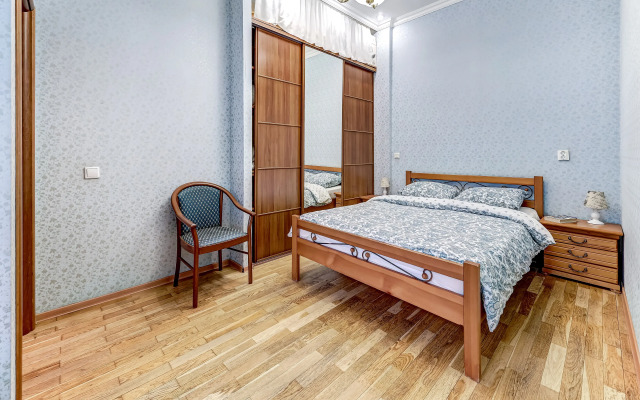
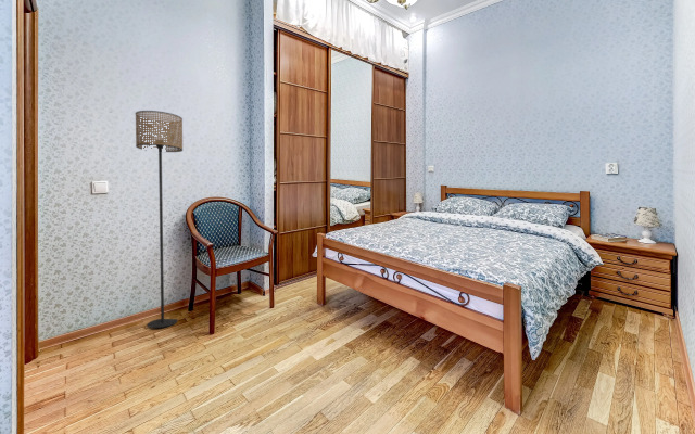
+ floor lamp [135,110,184,329]
